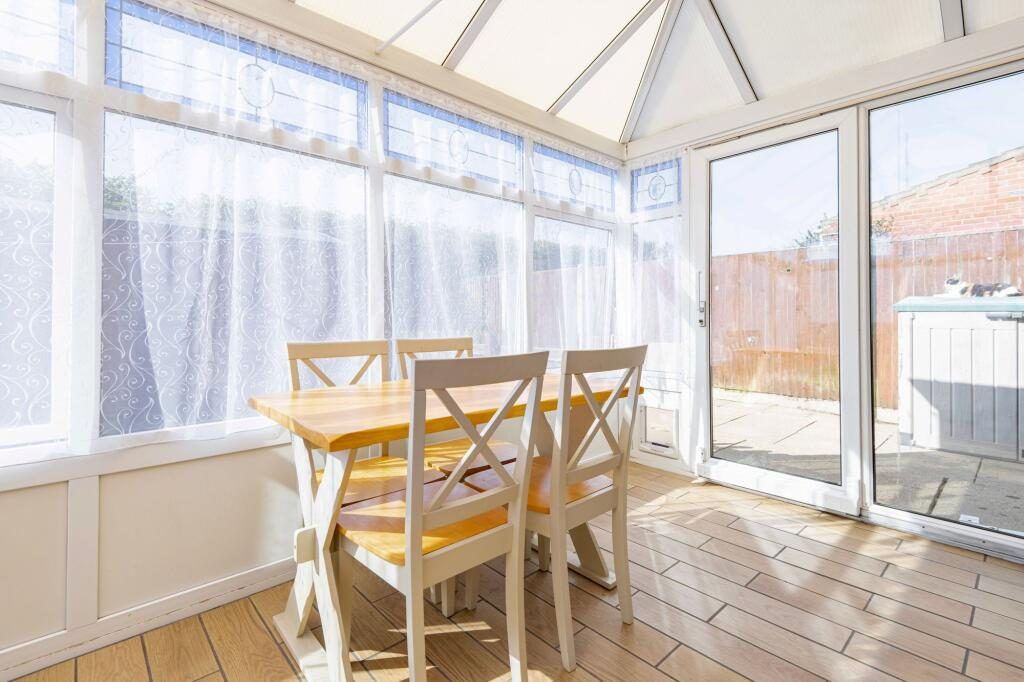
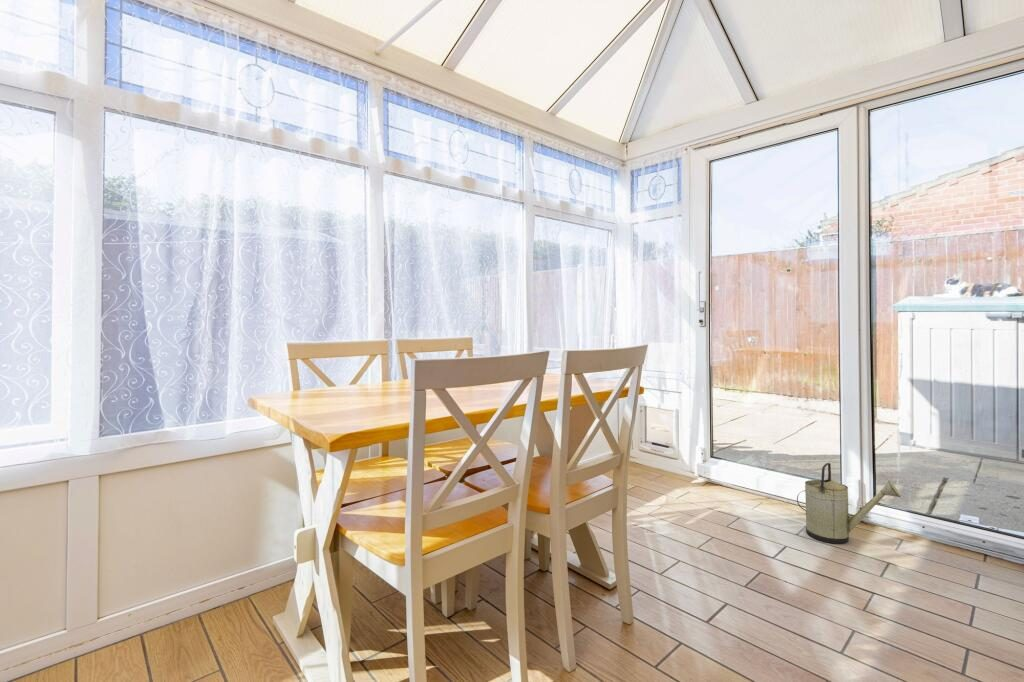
+ watering can [796,462,903,545]
